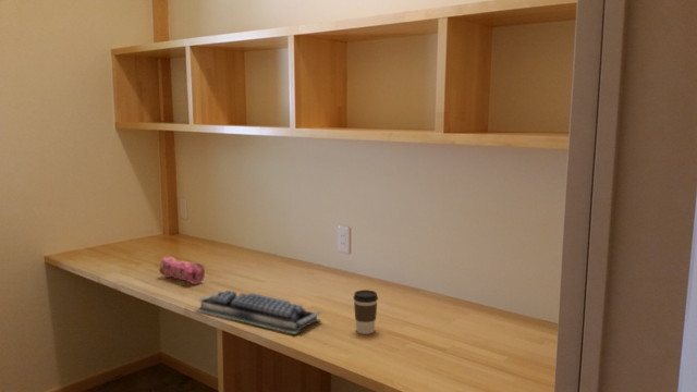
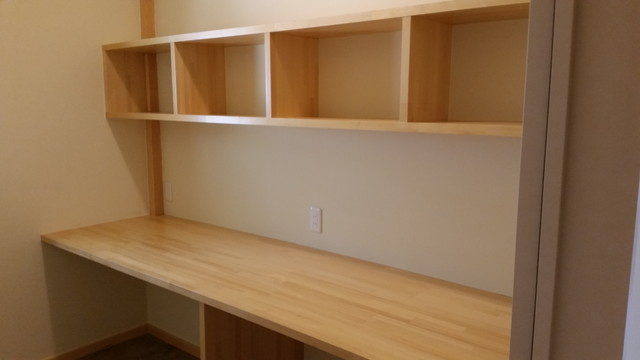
- coffee cup [353,289,379,335]
- computer keyboard [194,290,323,335]
- pencil case [158,255,206,285]
